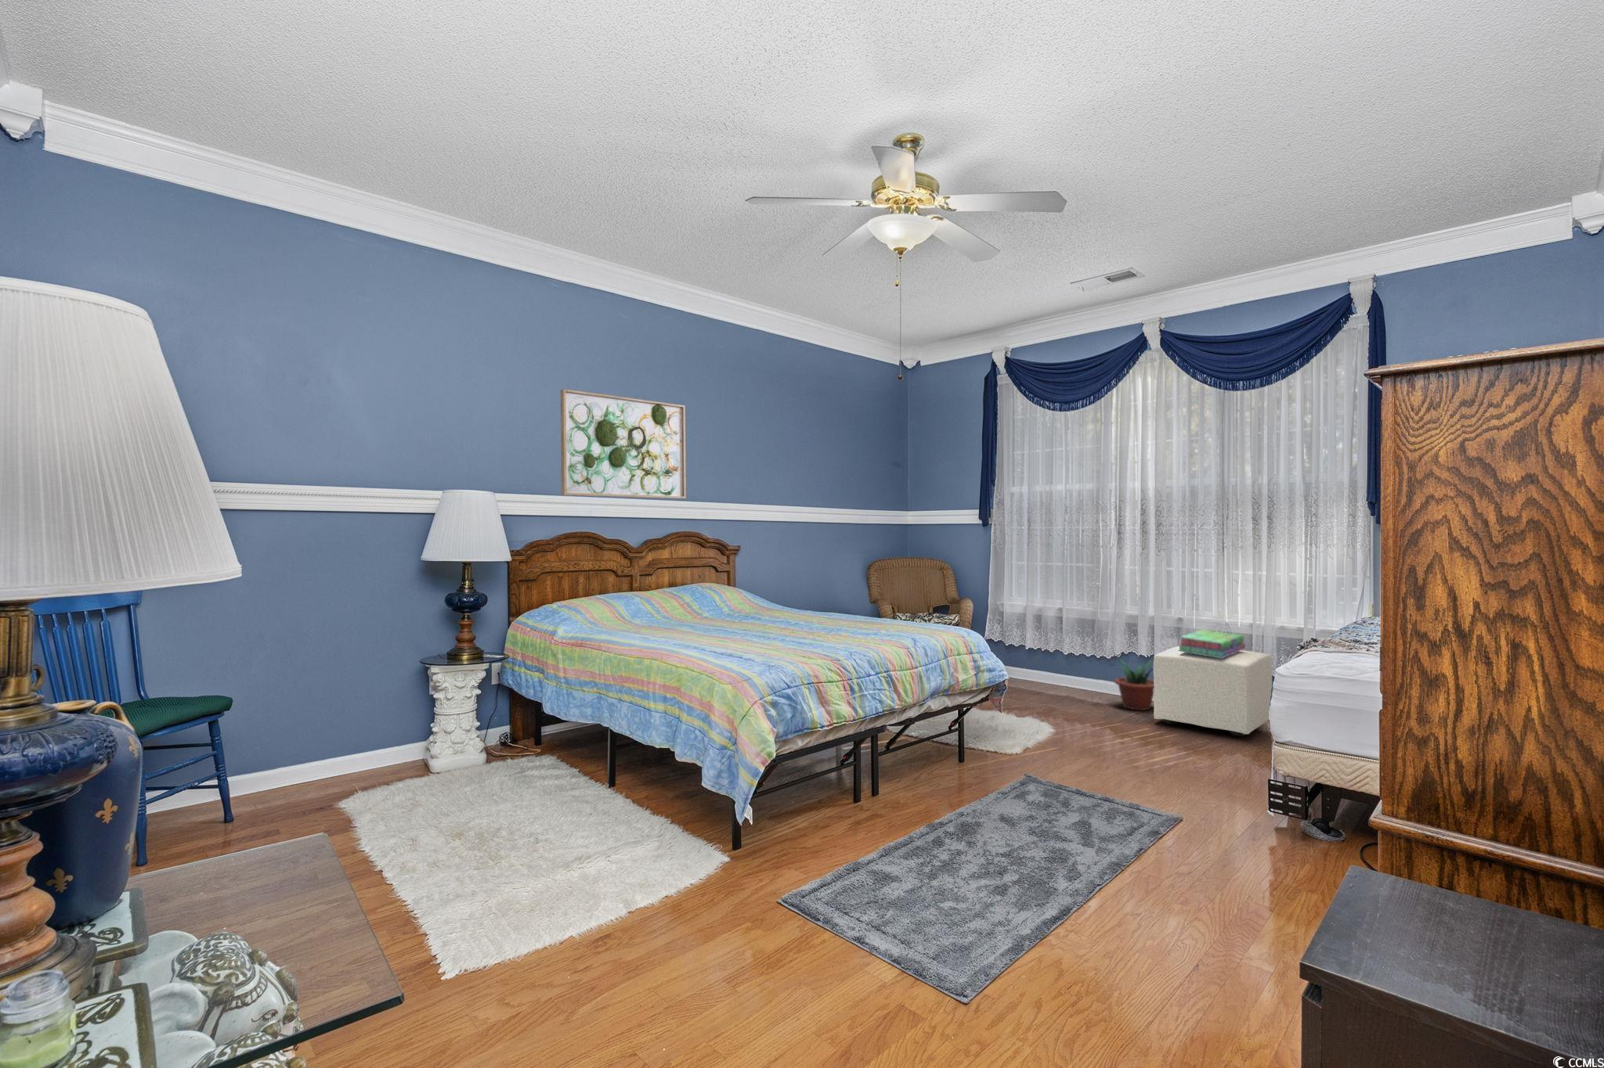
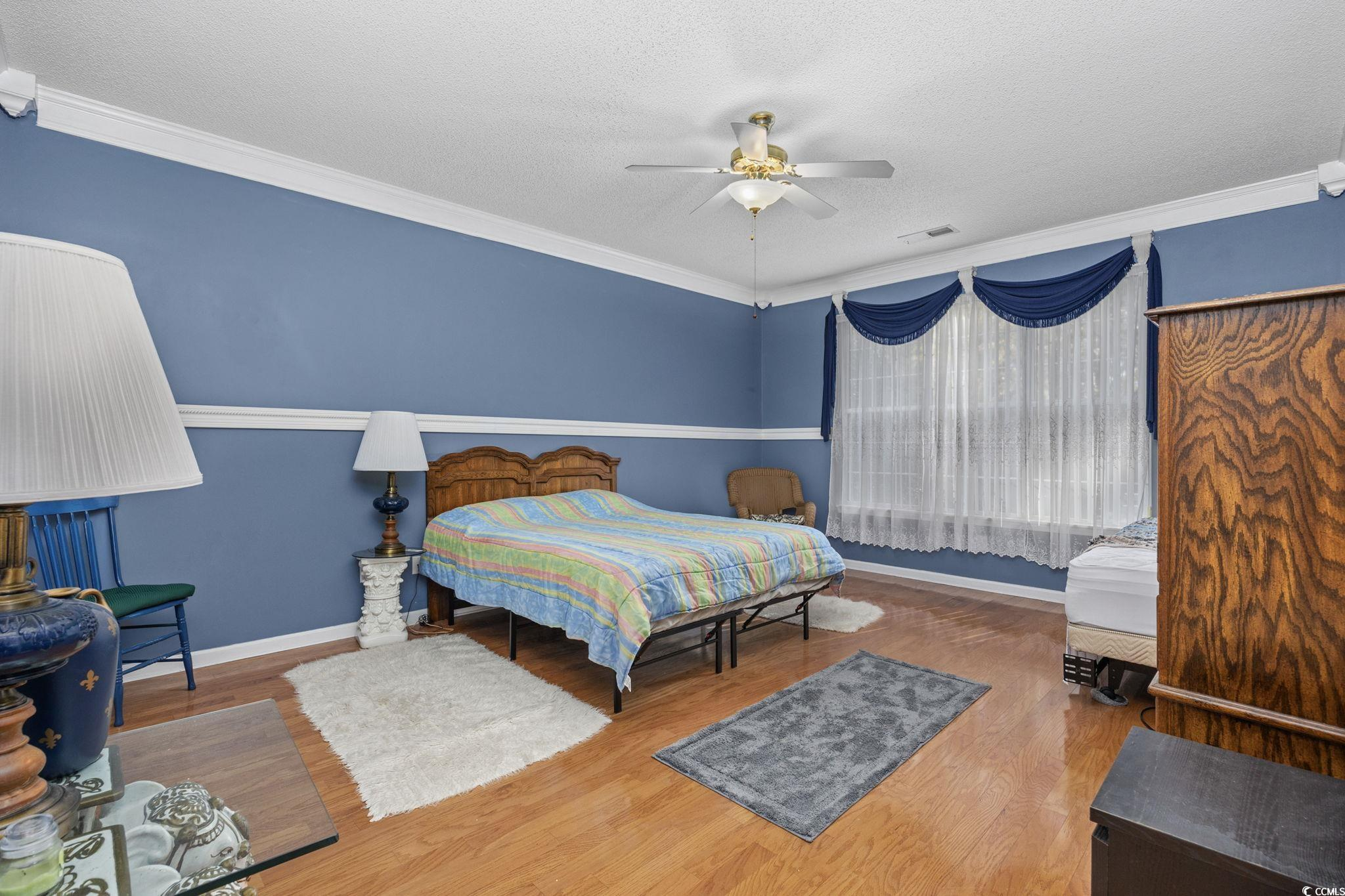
- stack of books [1177,629,1246,658]
- potted plant [1109,658,1154,712]
- wall art [561,389,687,499]
- ottoman [1152,646,1272,737]
